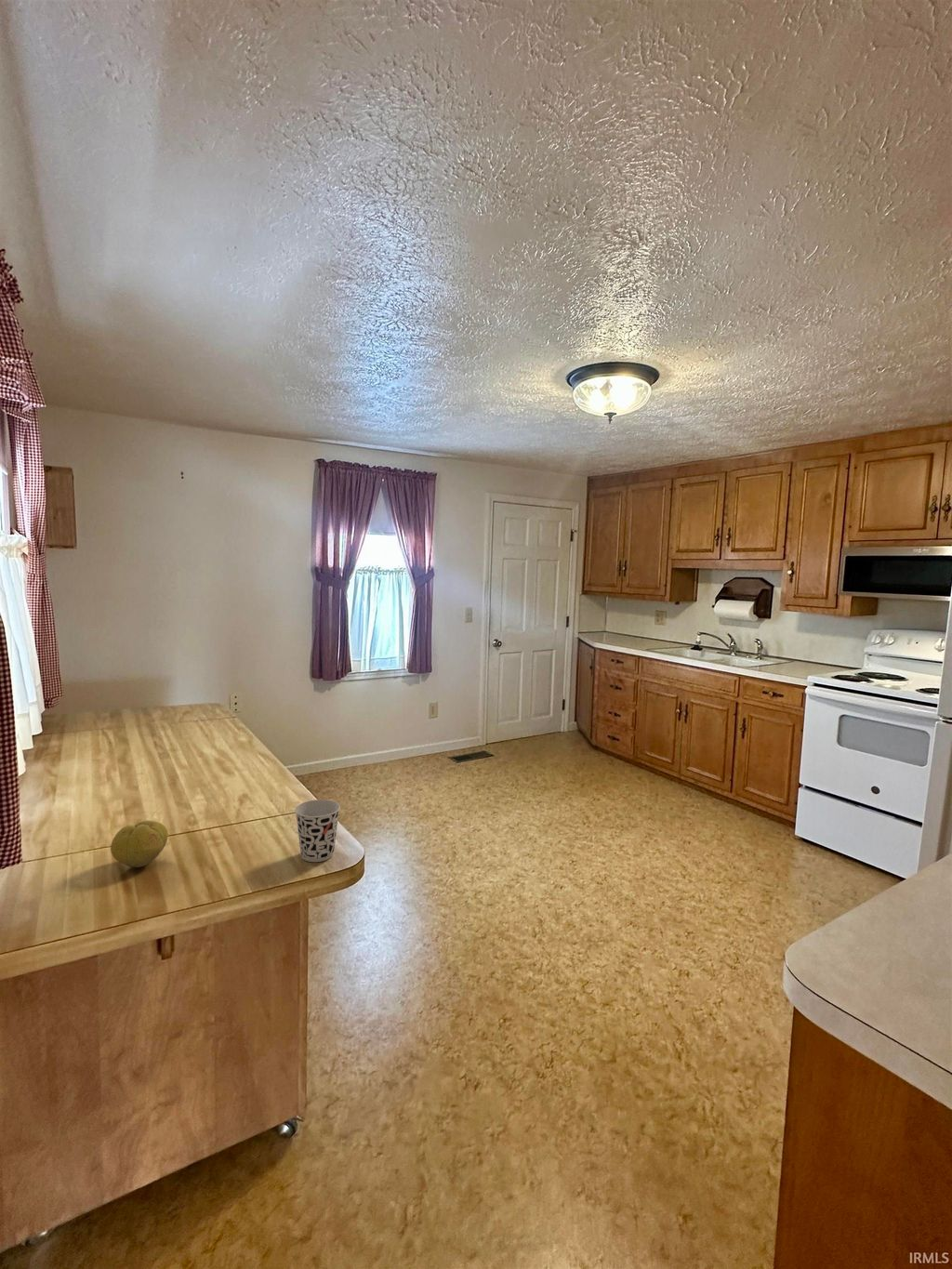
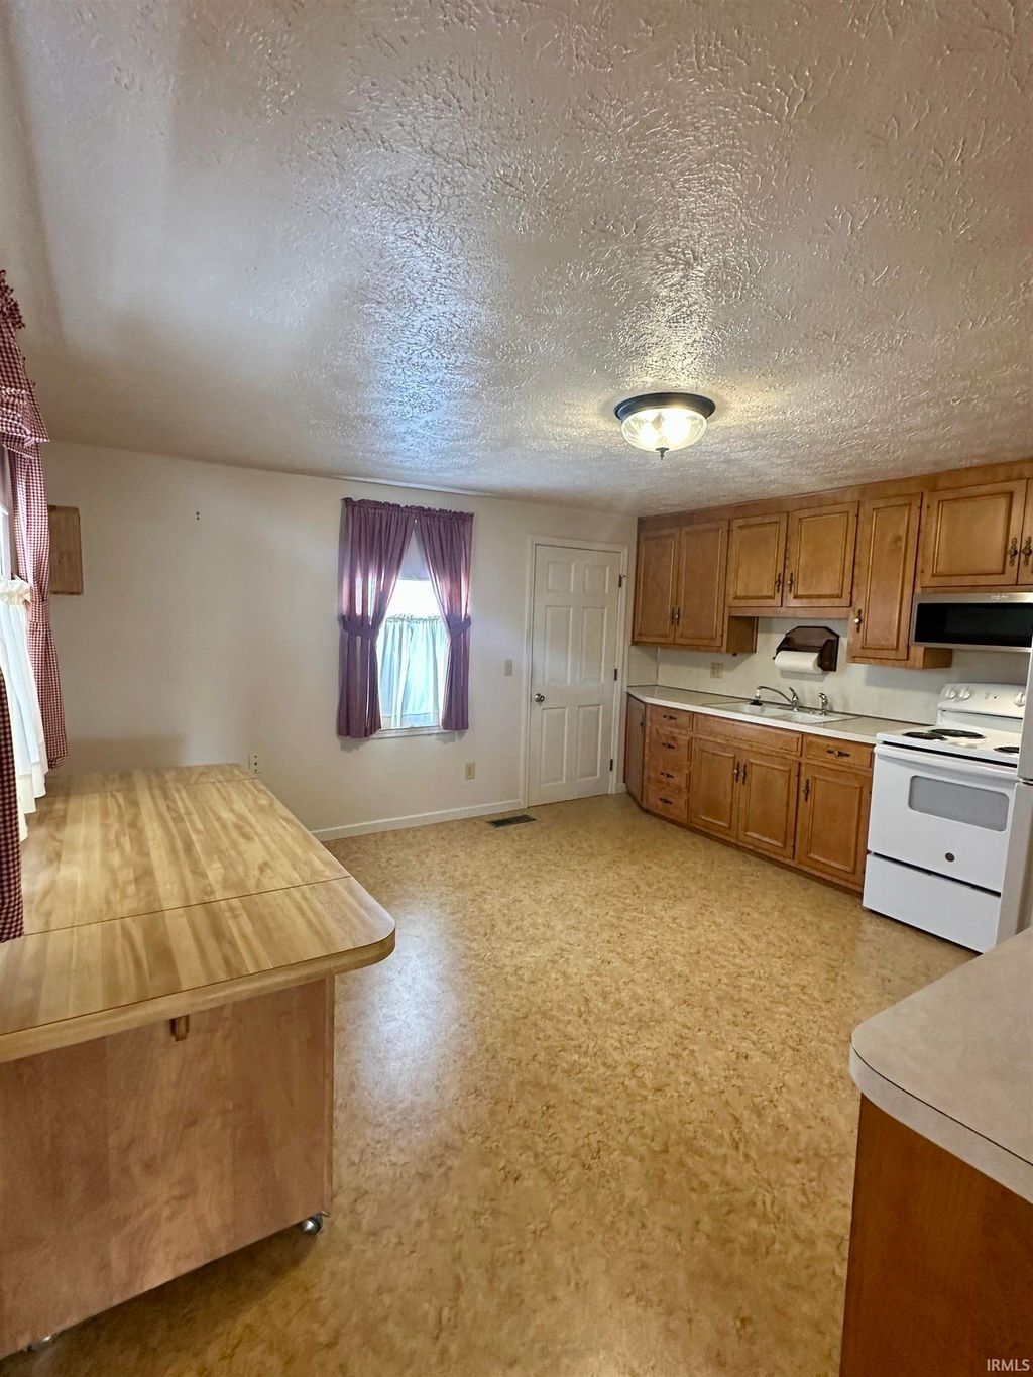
- cup [294,799,341,863]
- fruit [110,820,169,868]
